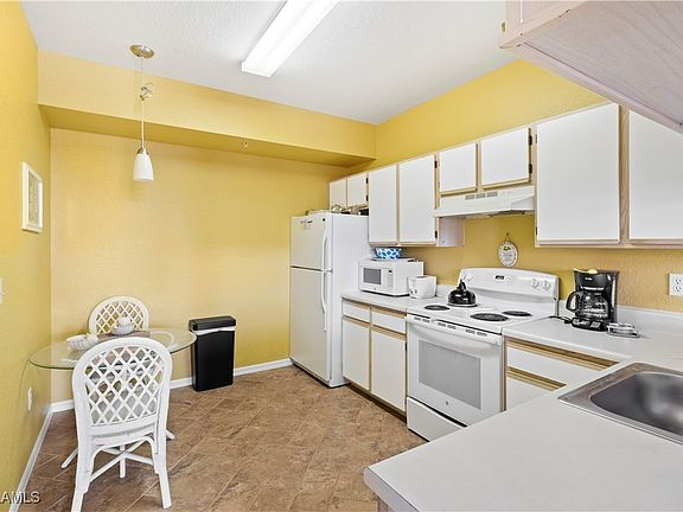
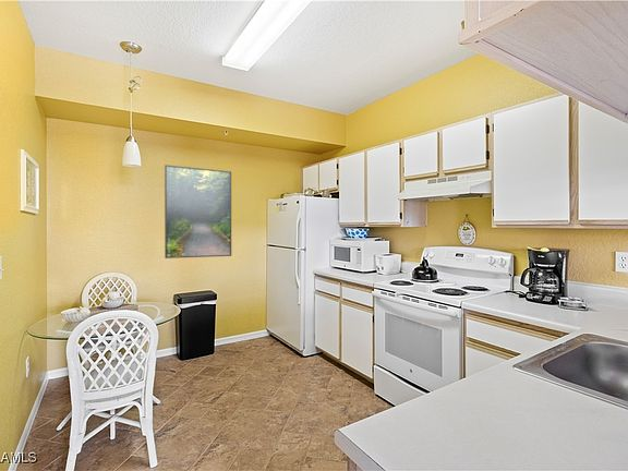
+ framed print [164,164,232,259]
